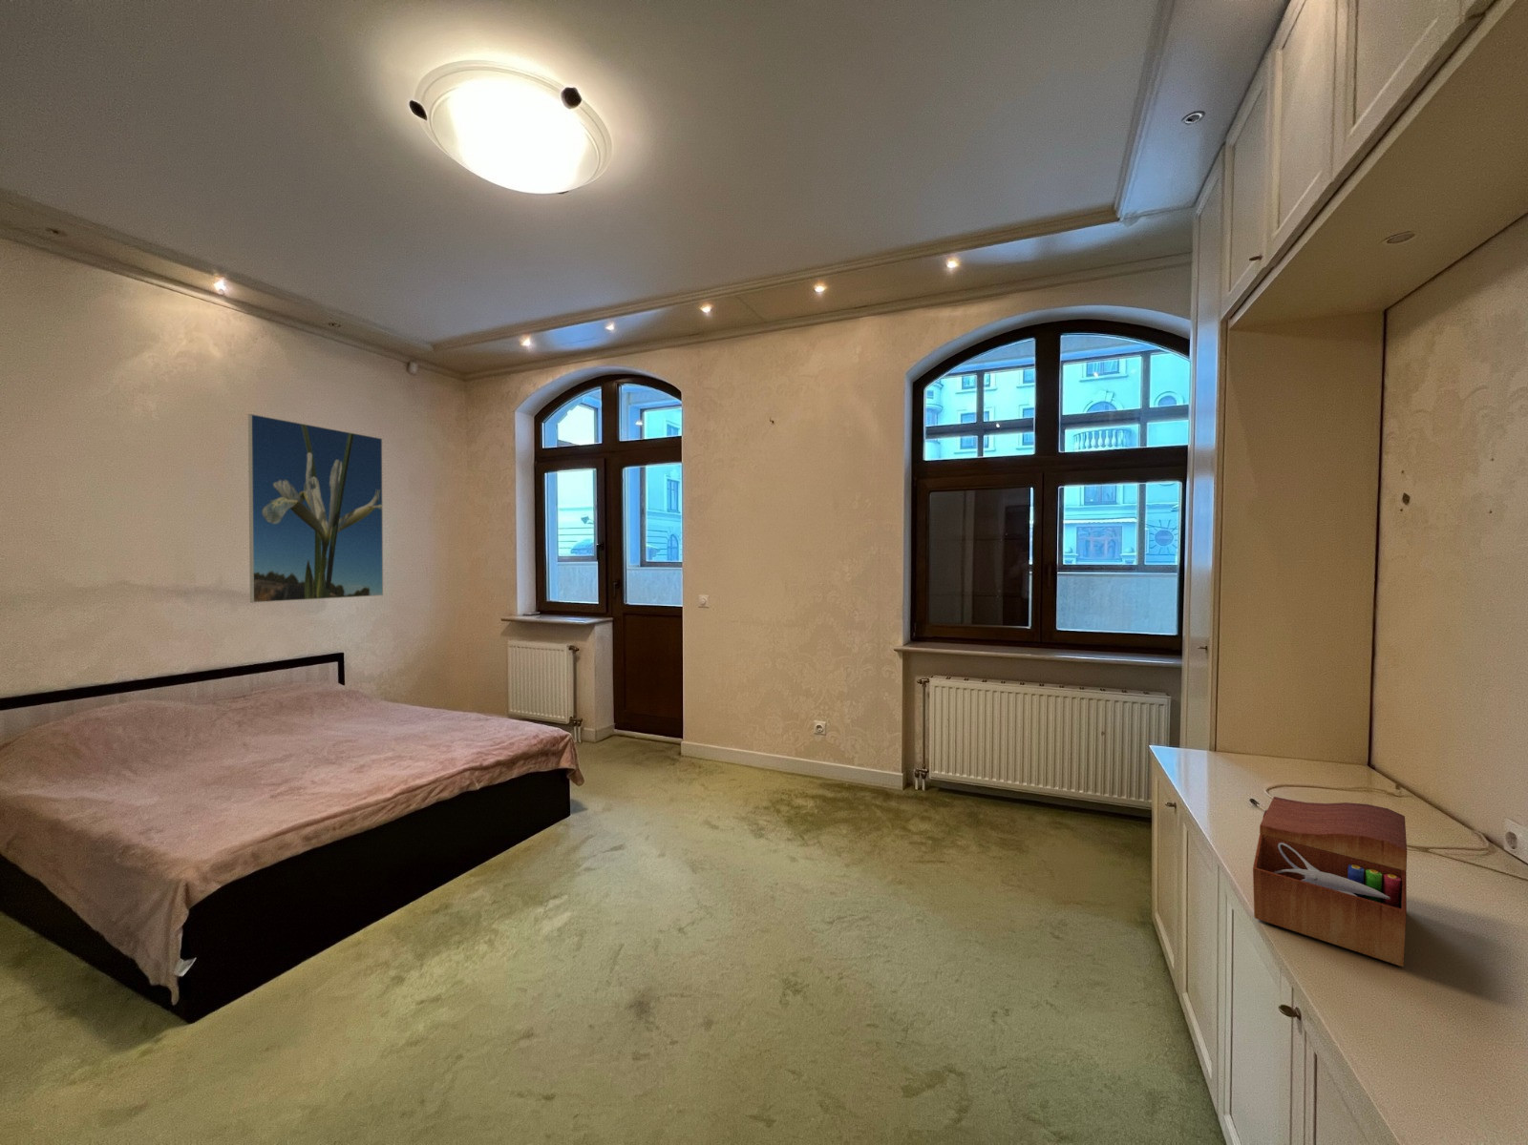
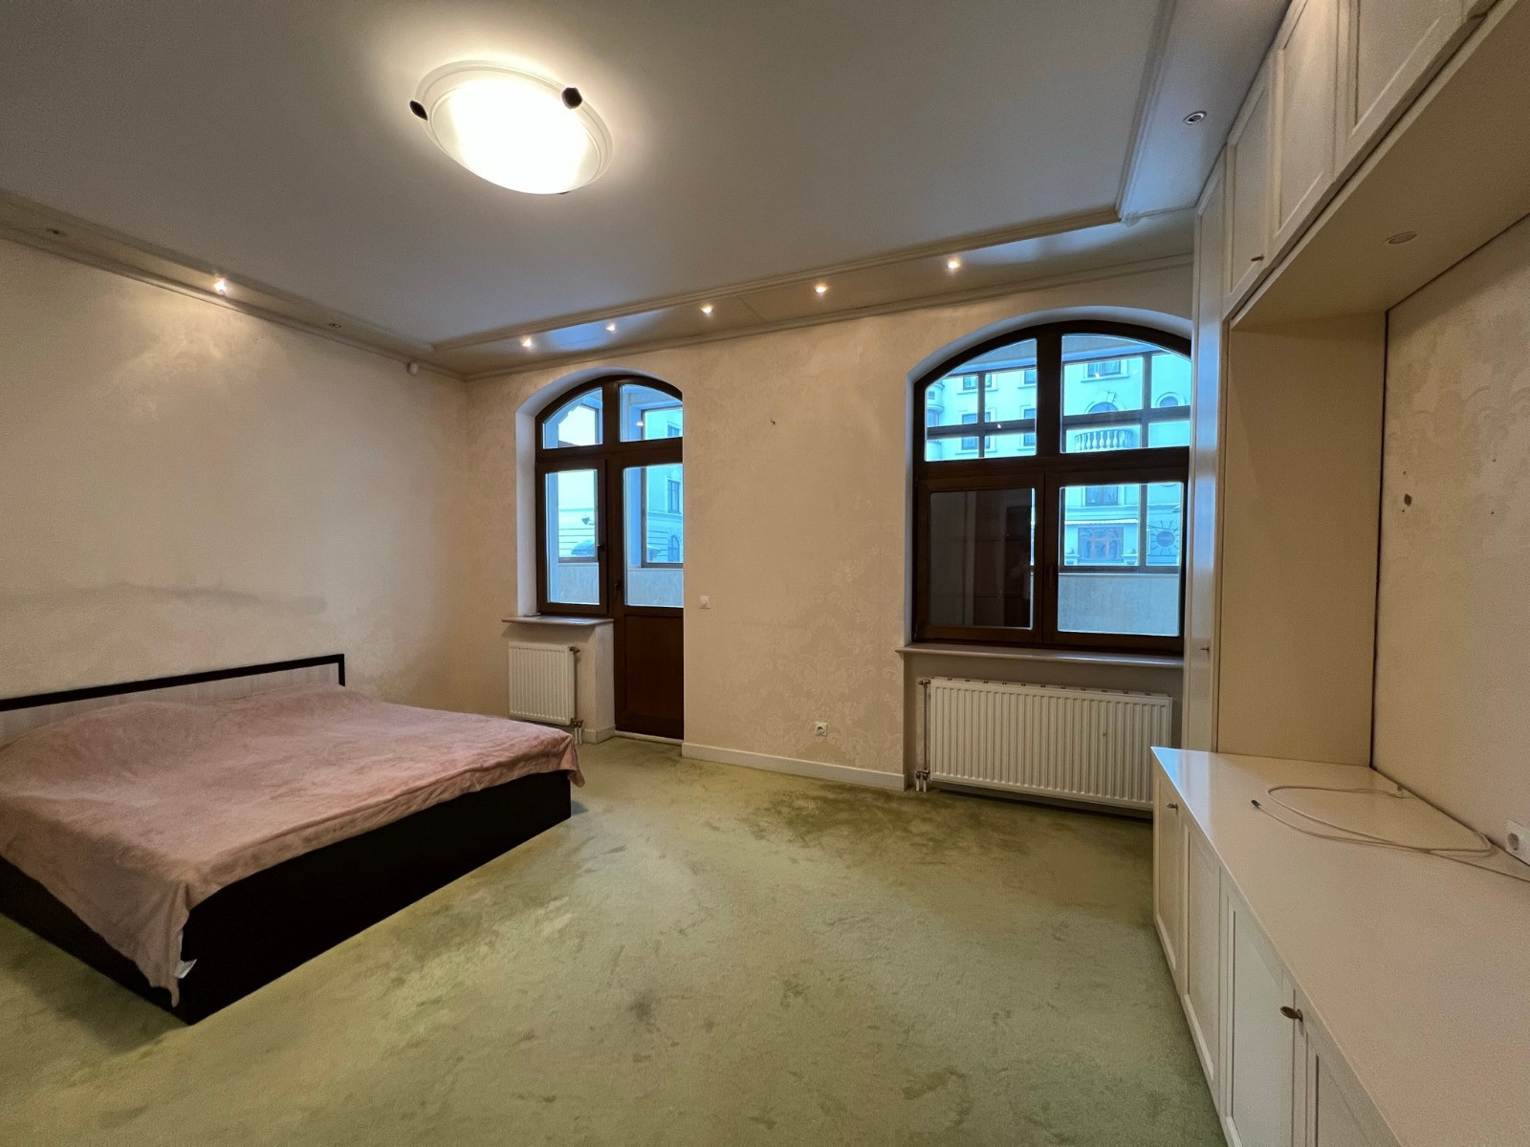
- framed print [248,414,384,604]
- sewing box [1252,796,1408,967]
